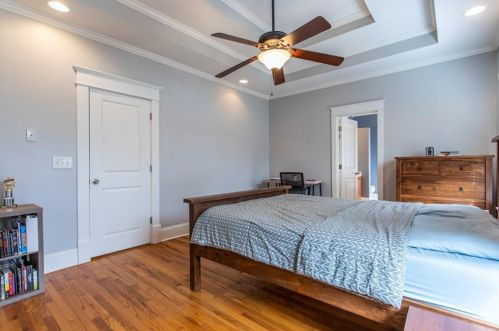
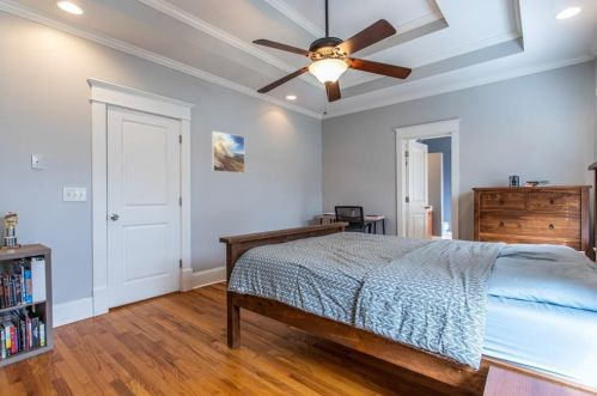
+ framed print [211,130,246,175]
